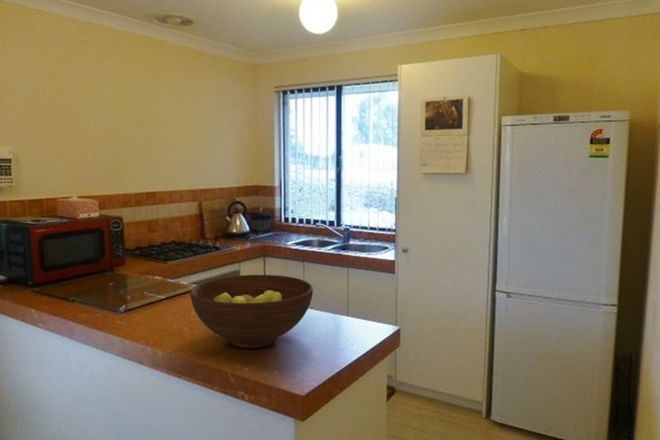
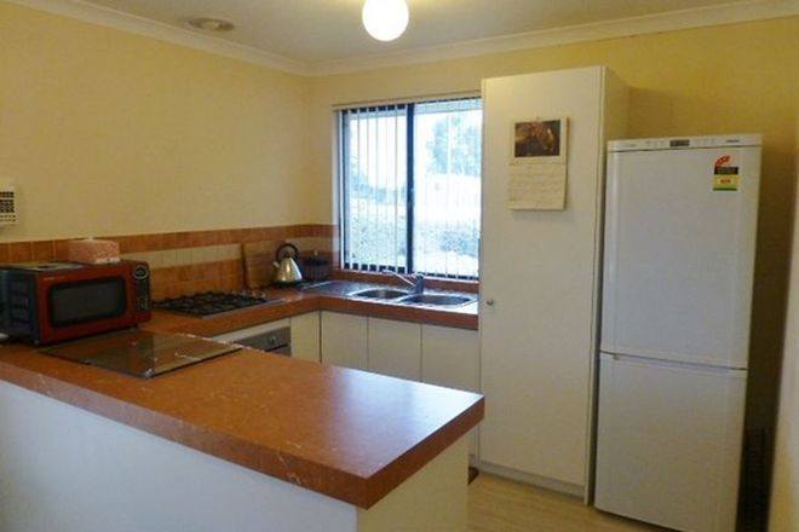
- fruit bowl [190,274,314,349]
